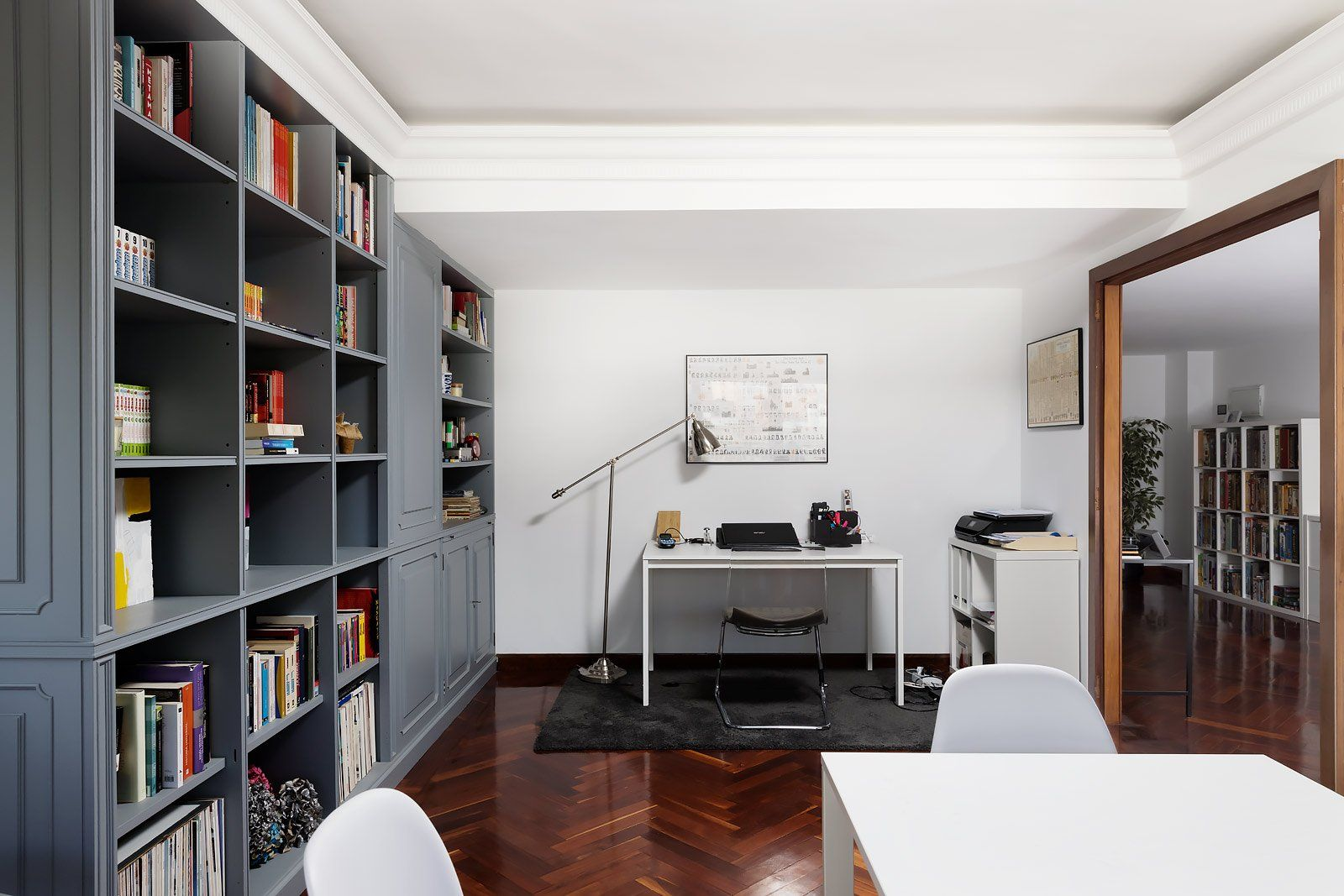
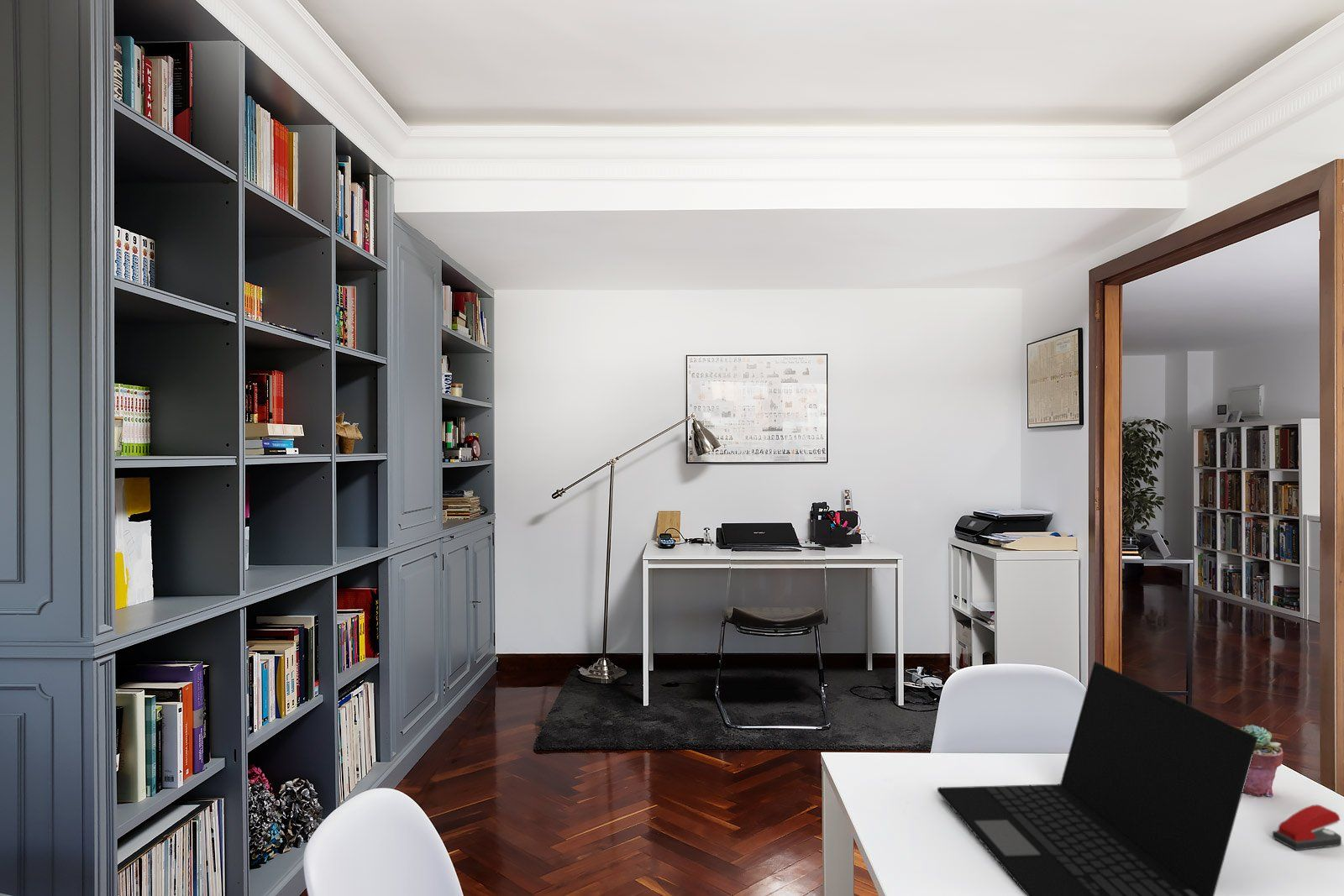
+ stapler [1272,804,1342,851]
+ potted succulent [1241,724,1284,798]
+ laptop [937,661,1257,896]
